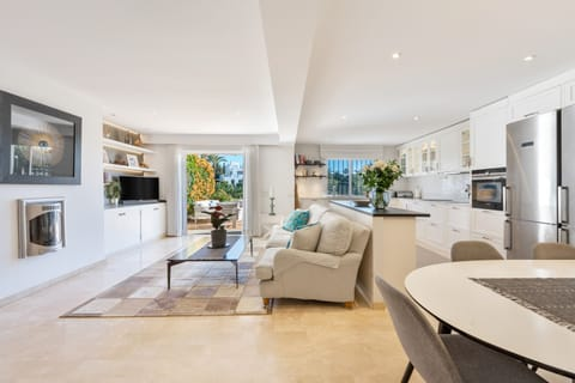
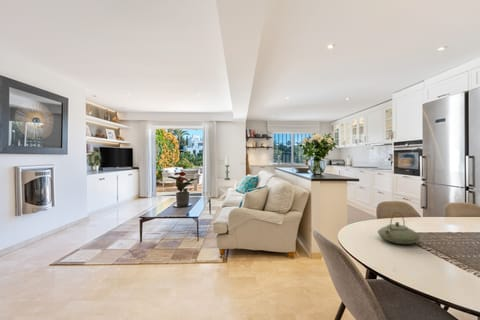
+ teapot [376,211,421,245]
